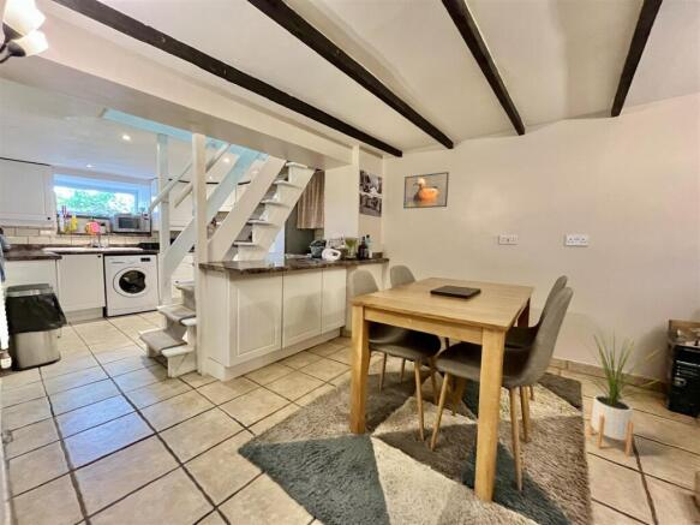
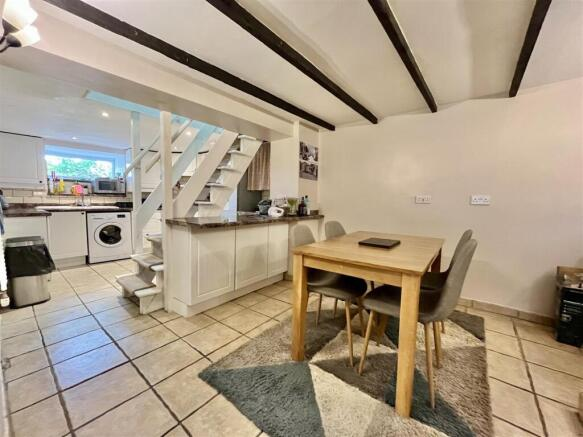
- house plant [575,328,660,457]
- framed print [402,171,450,210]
